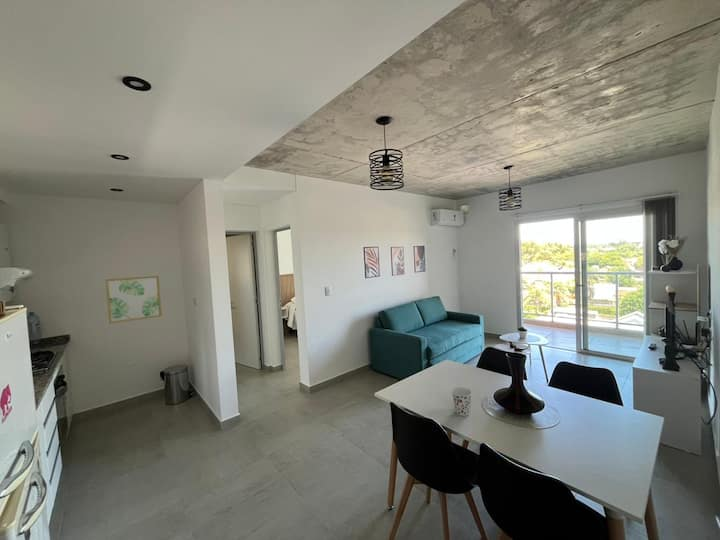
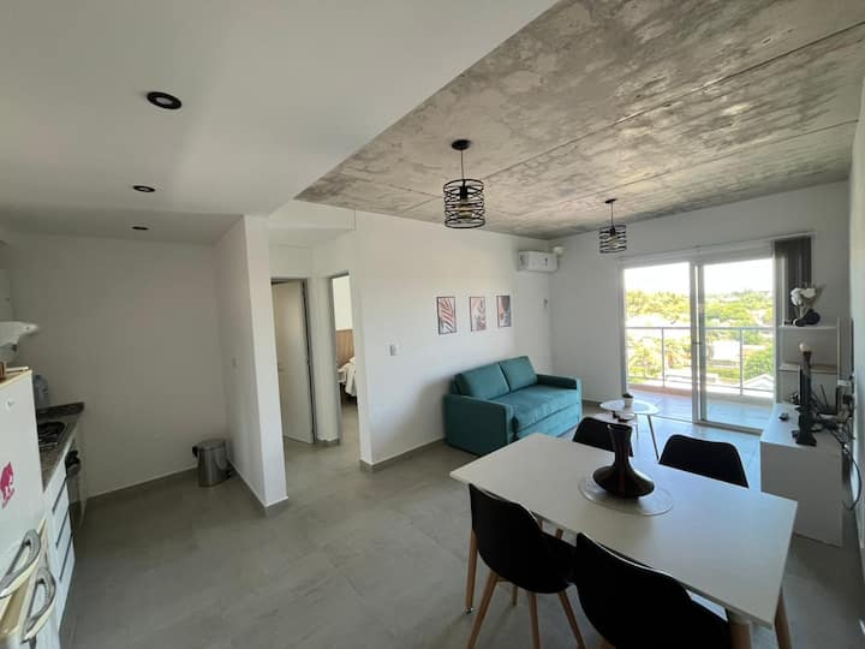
- cup [451,386,473,417]
- wall art [104,275,163,325]
